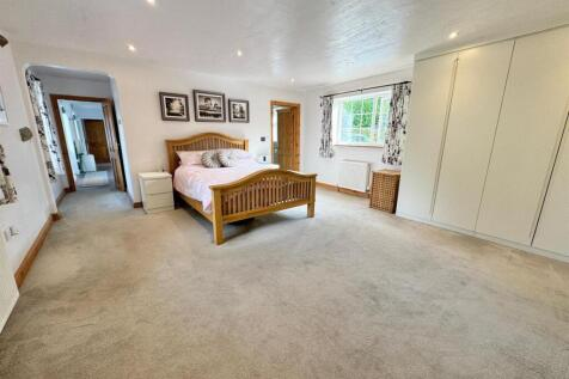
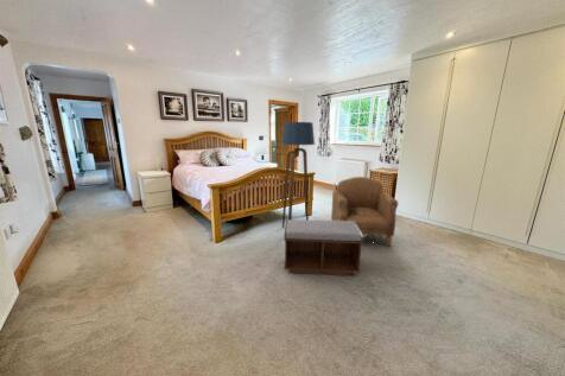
+ floor lamp [280,121,316,229]
+ armchair [330,176,399,247]
+ bench [282,218,364,276]
